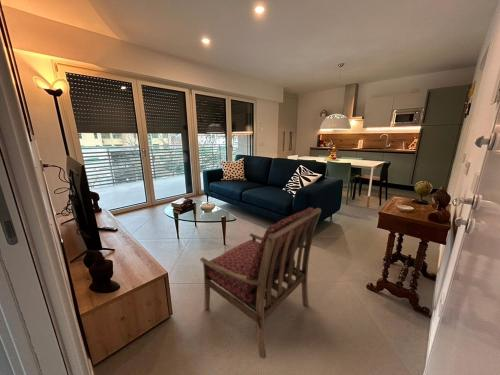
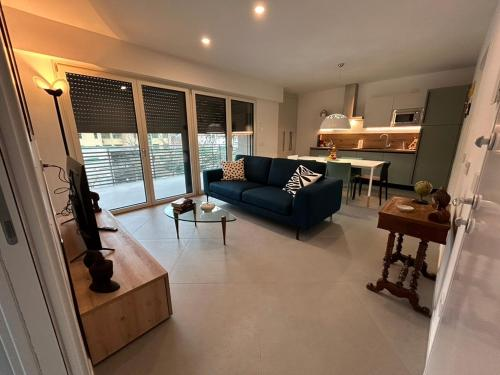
- armchair [199,206,322,360]
